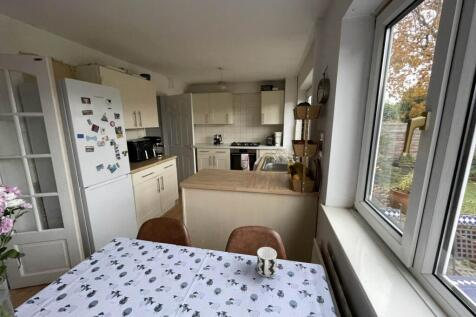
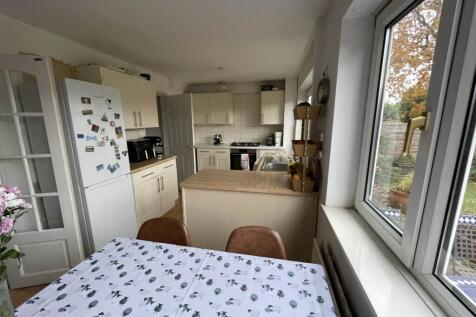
- cup [256,246,278,278]
